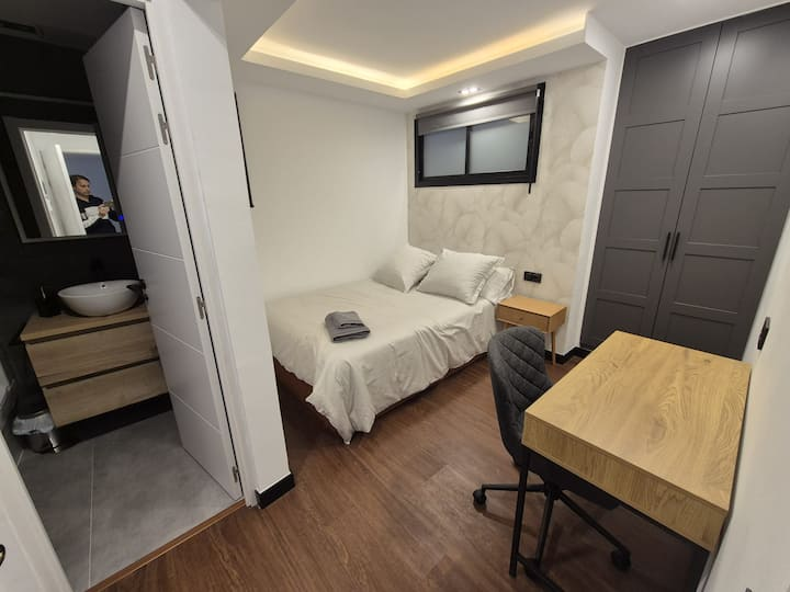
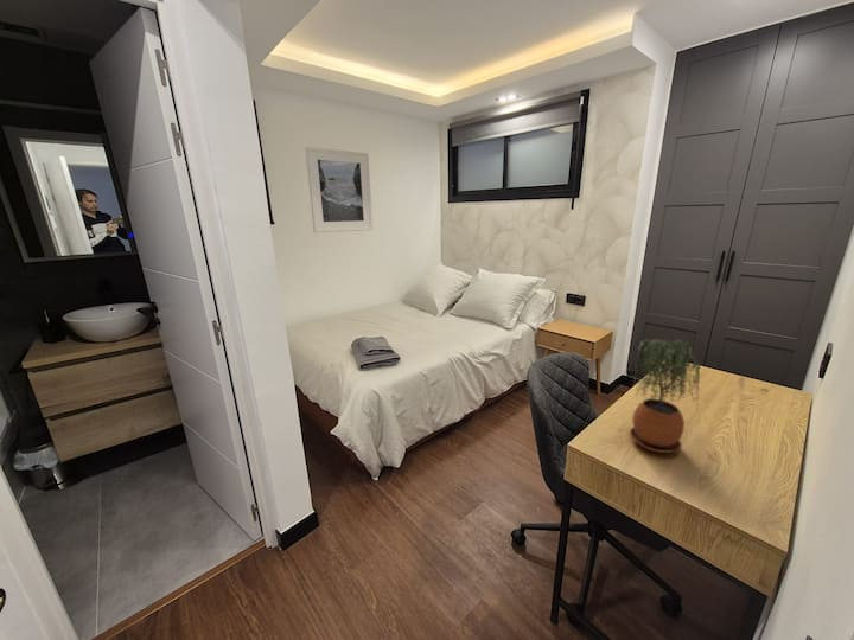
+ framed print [304,146,374,233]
+ potted plant [629,337,702,454]
